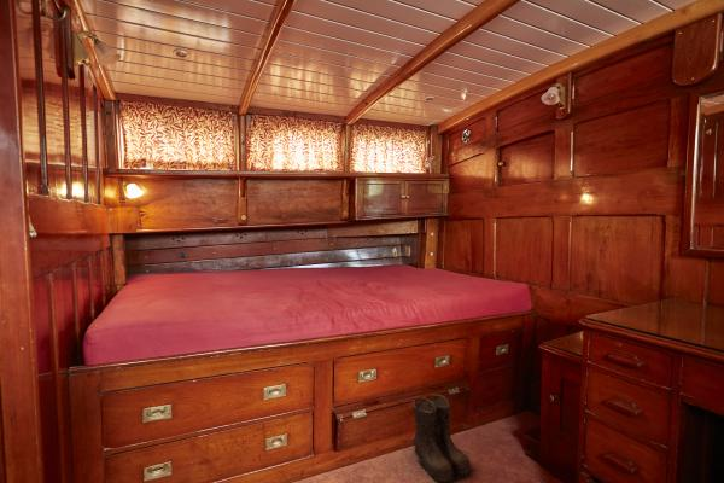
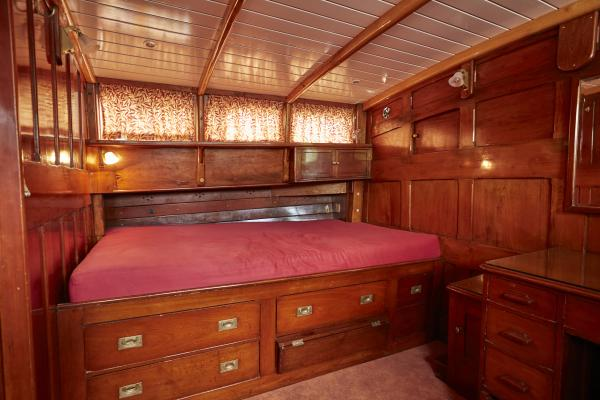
- boots [411,392,475,483]
